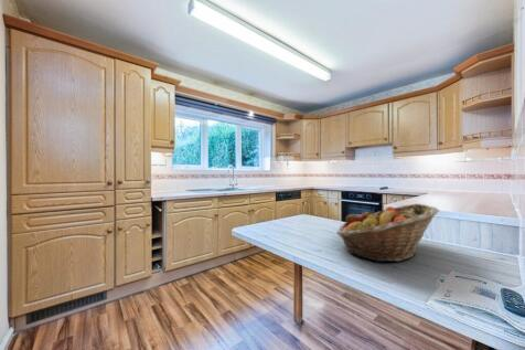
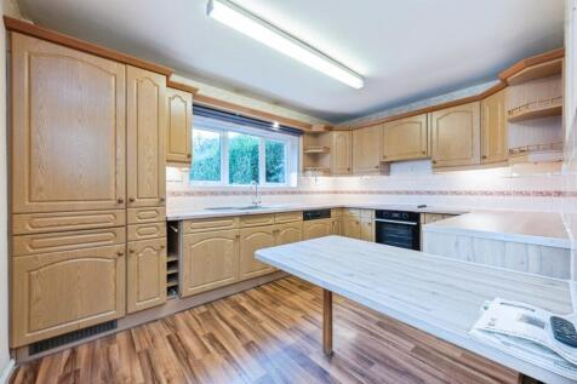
- fruit basket [335,202,440,263]
